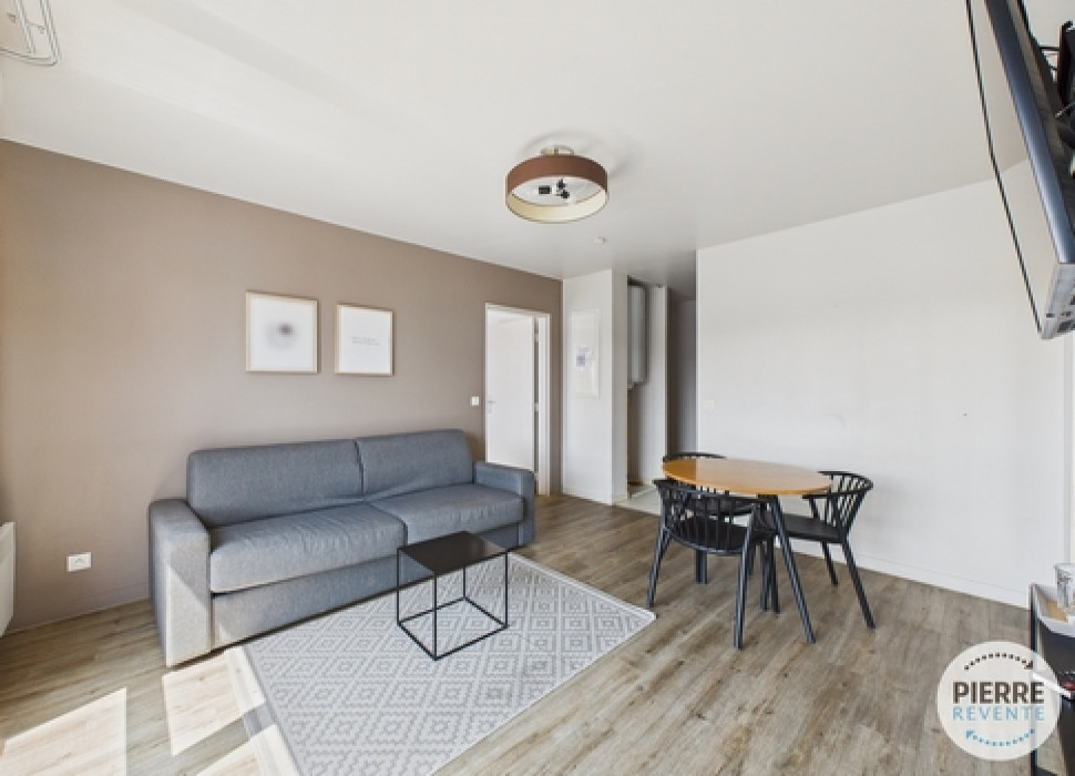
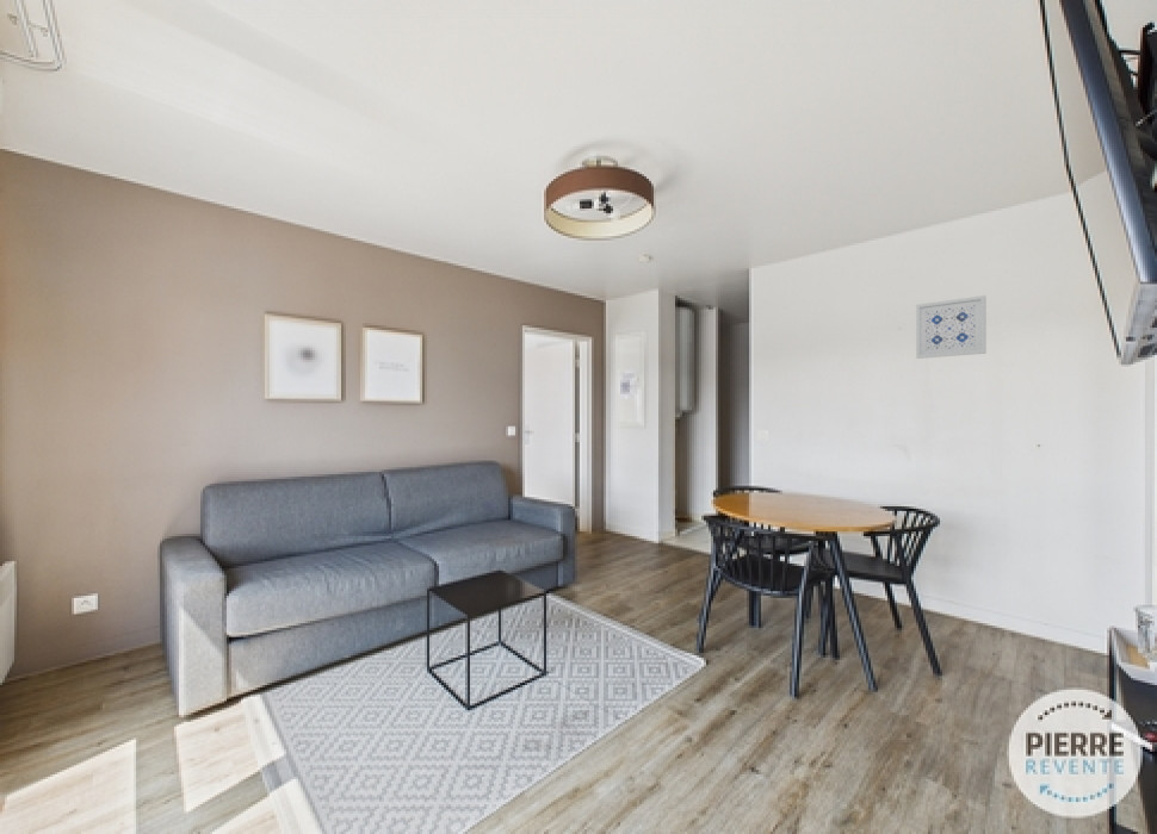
+ wall art [915,294,986,360]
